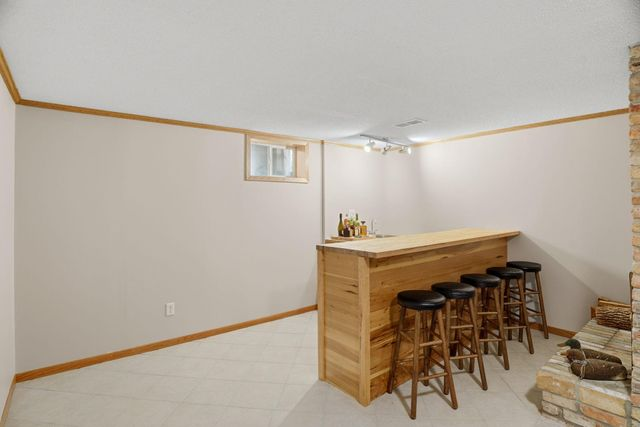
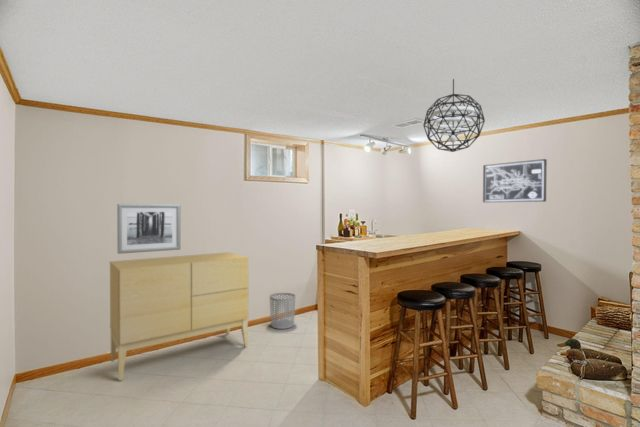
+ sideboard [109,251,249,381]
+ wall art [116,203,182,255]
+ wall art [482,158,548,203]
+ waste bin [269,292,296,330]
+ pendant light [422,78,486,153]
